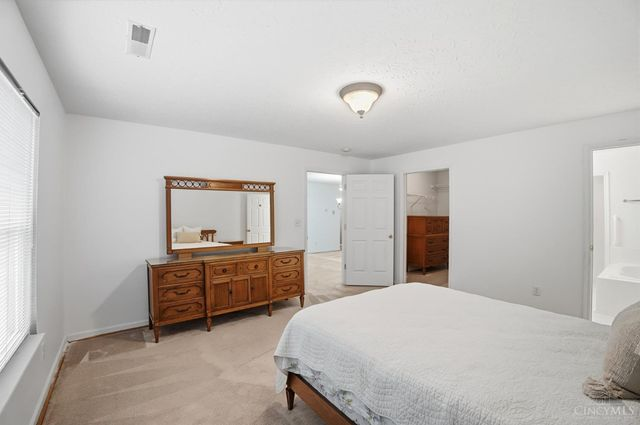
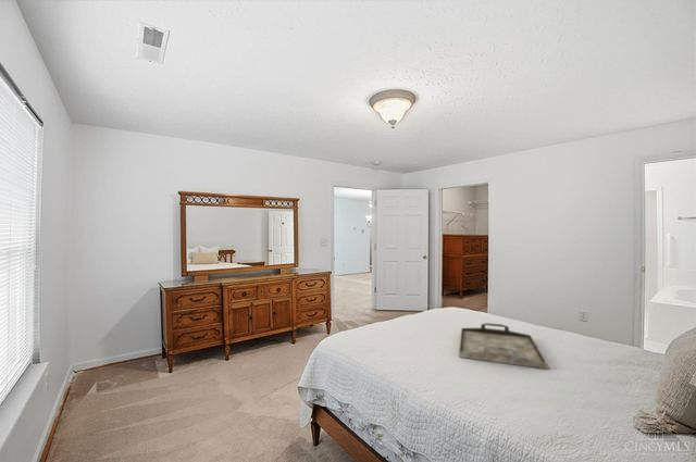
+ serving tray [458,322,548,370]
